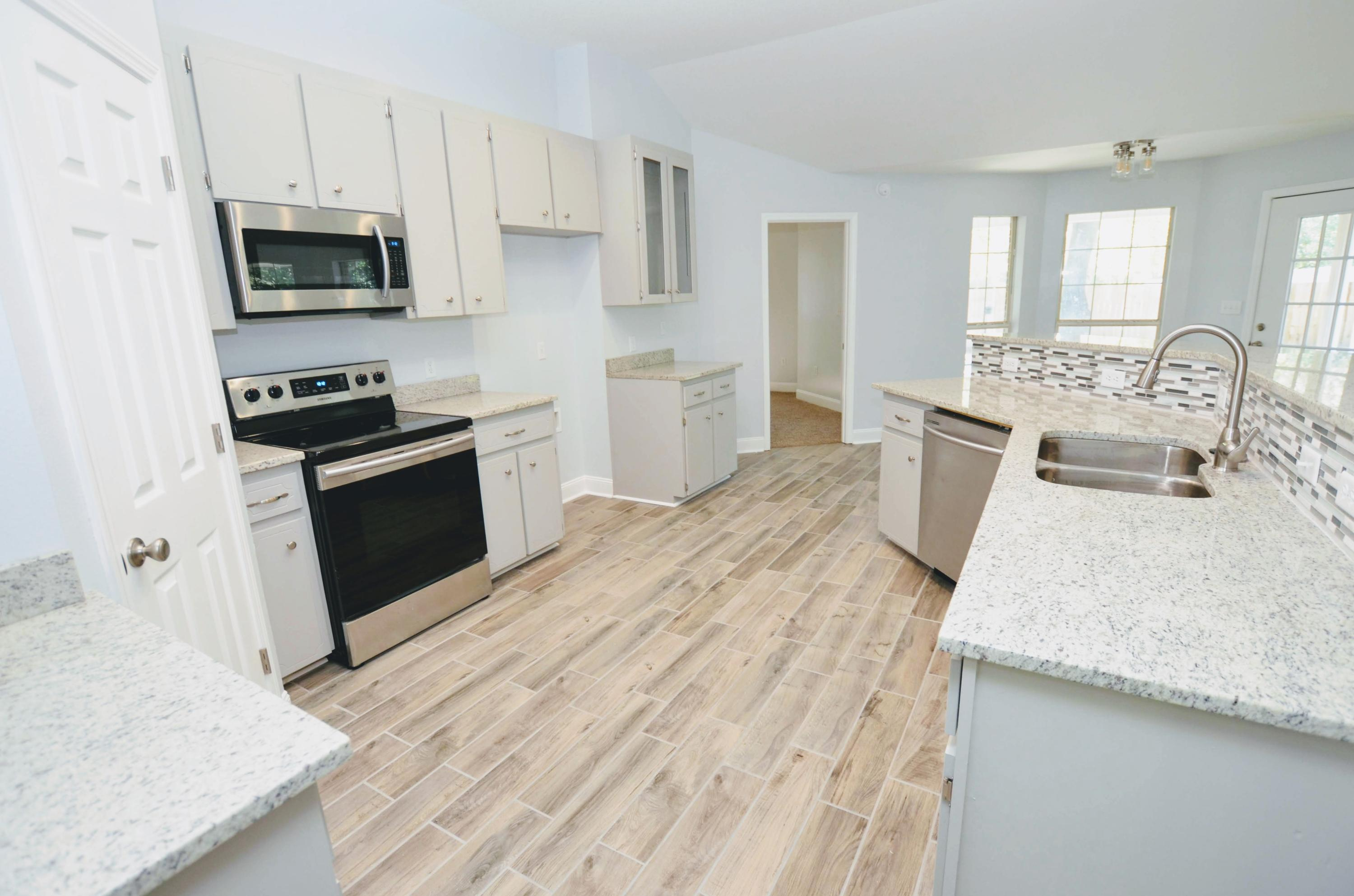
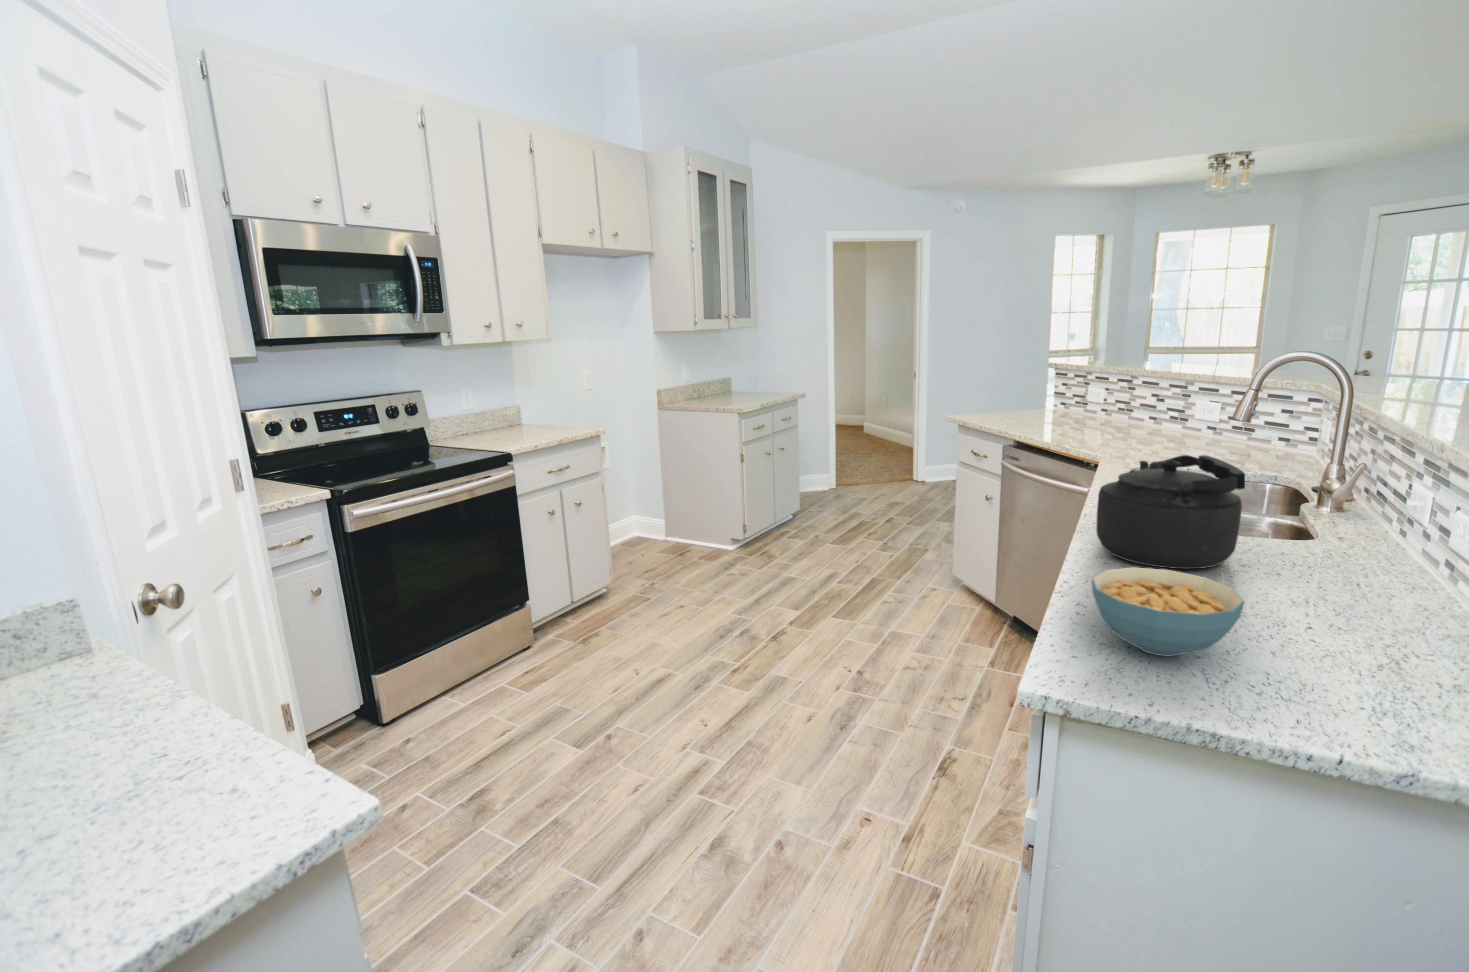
+ kettle [1096,455,1246,570]
+ cereal bowl [1091,566,1246,656]
